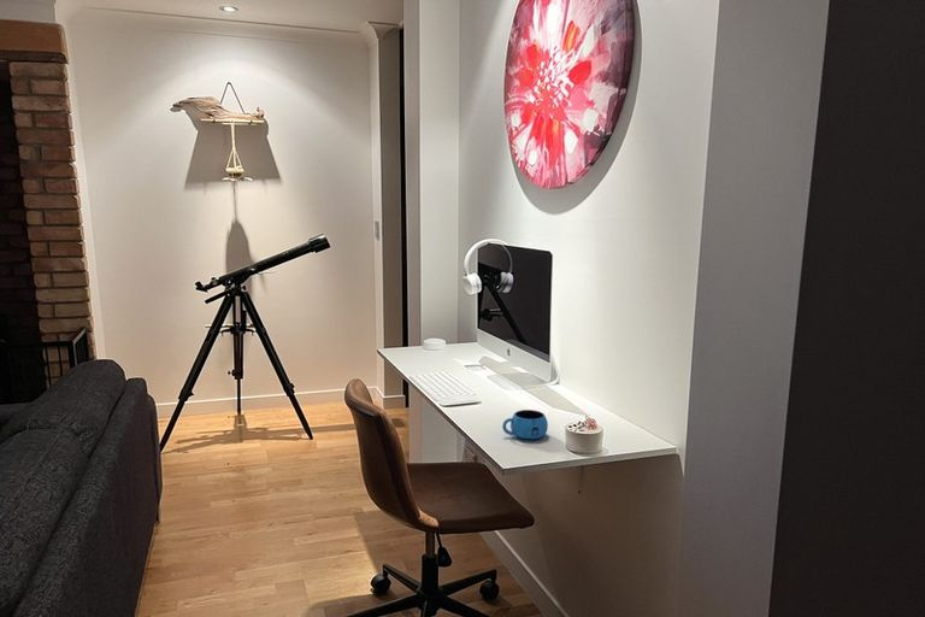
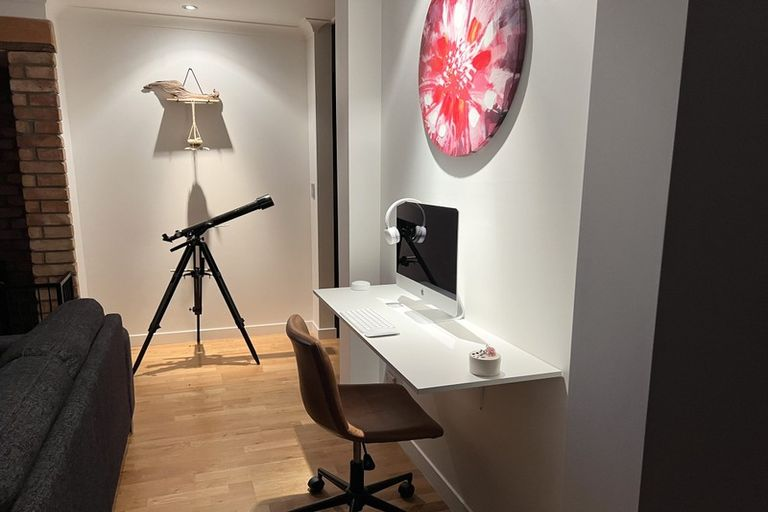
- mug [501,409,549,440]
